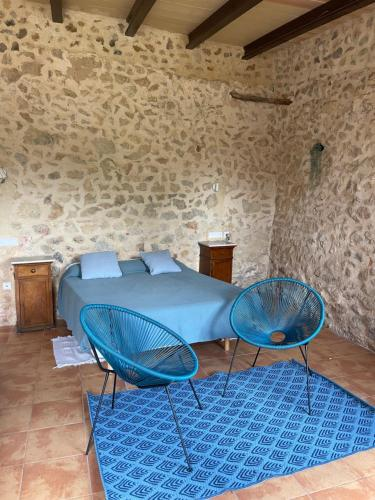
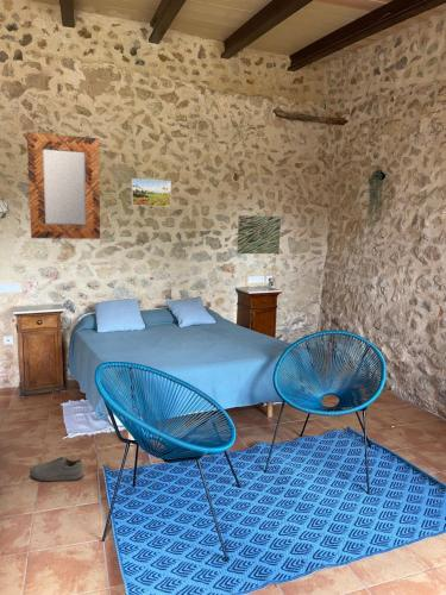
+ shoe [29,456,84,482]
+ wall art [235,214,282,255]
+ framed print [131,177,172,208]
+ home mirror [26,131,101,240]
